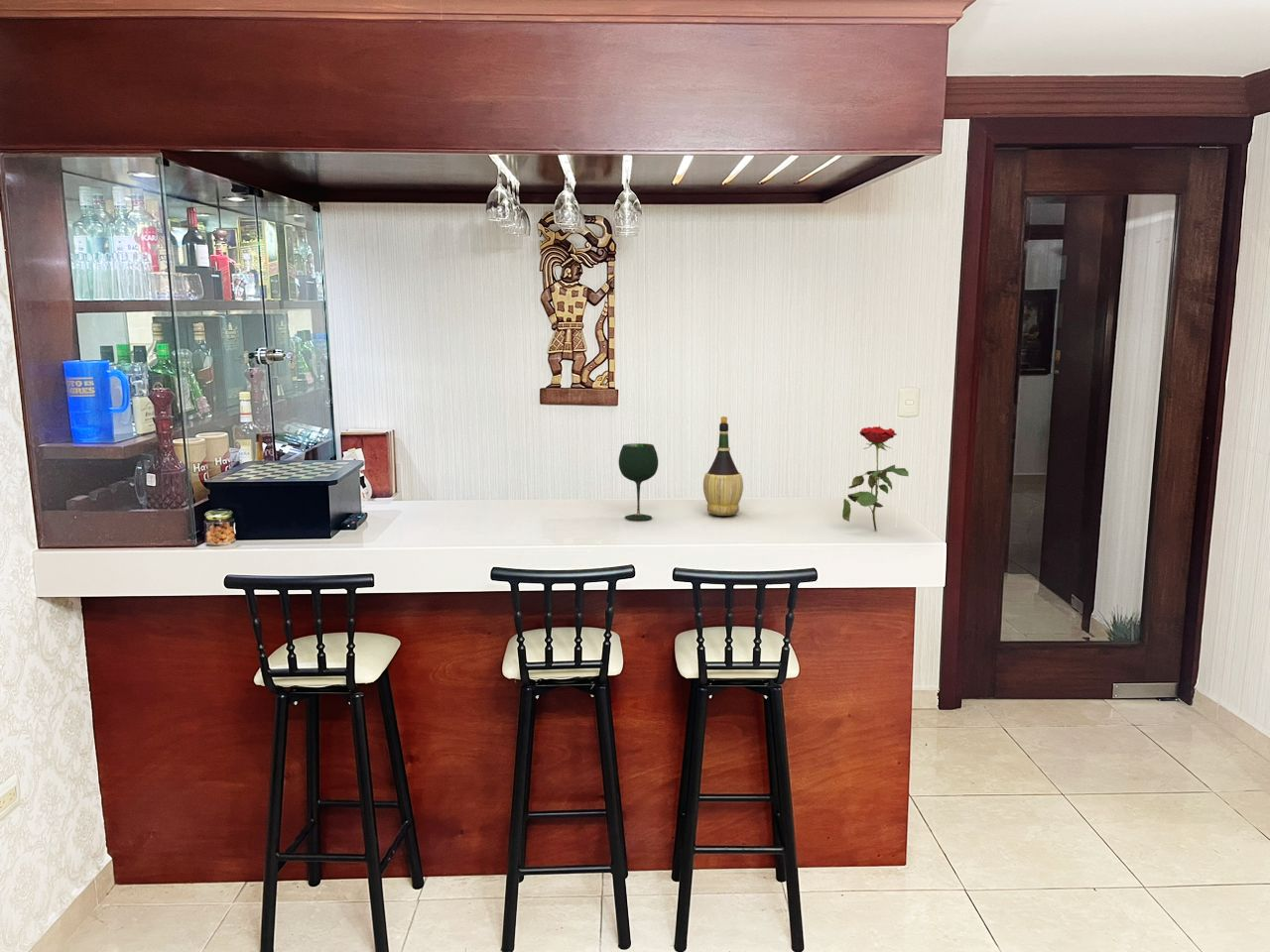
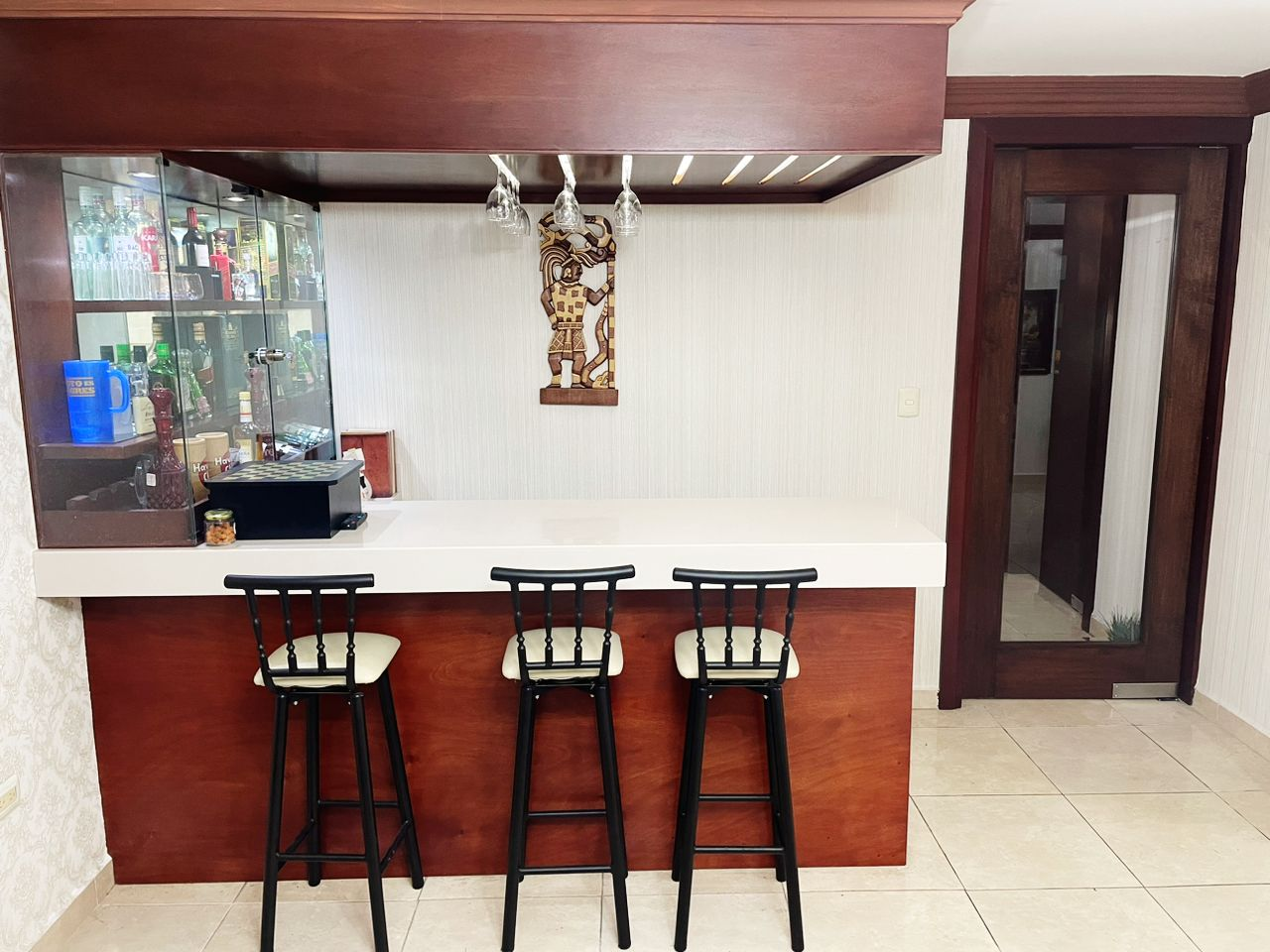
- flower [841,425,910,533]
- wine bottle [702,416,744,517]
- wine glass [618,442,659,521]
